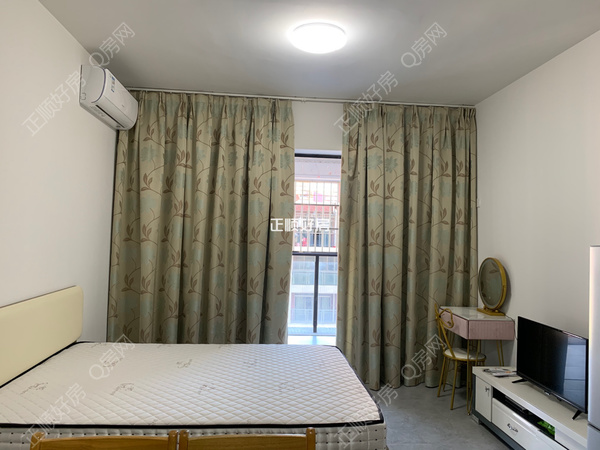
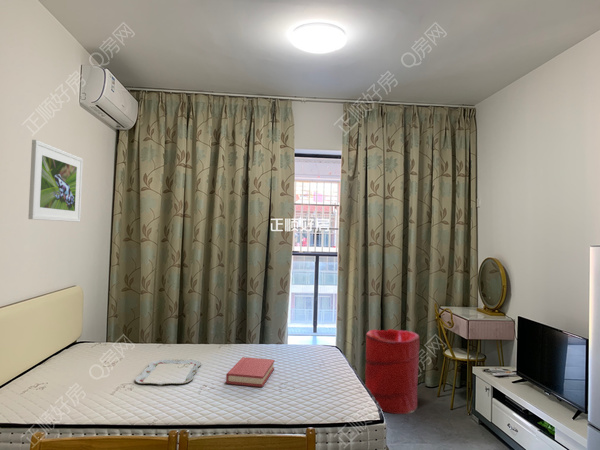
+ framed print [27,139,84,223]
+ hardback book [225,356,275,388]
+ laundry hamper [364,328,420,415]
+ serving tray [134,358,202,385]
